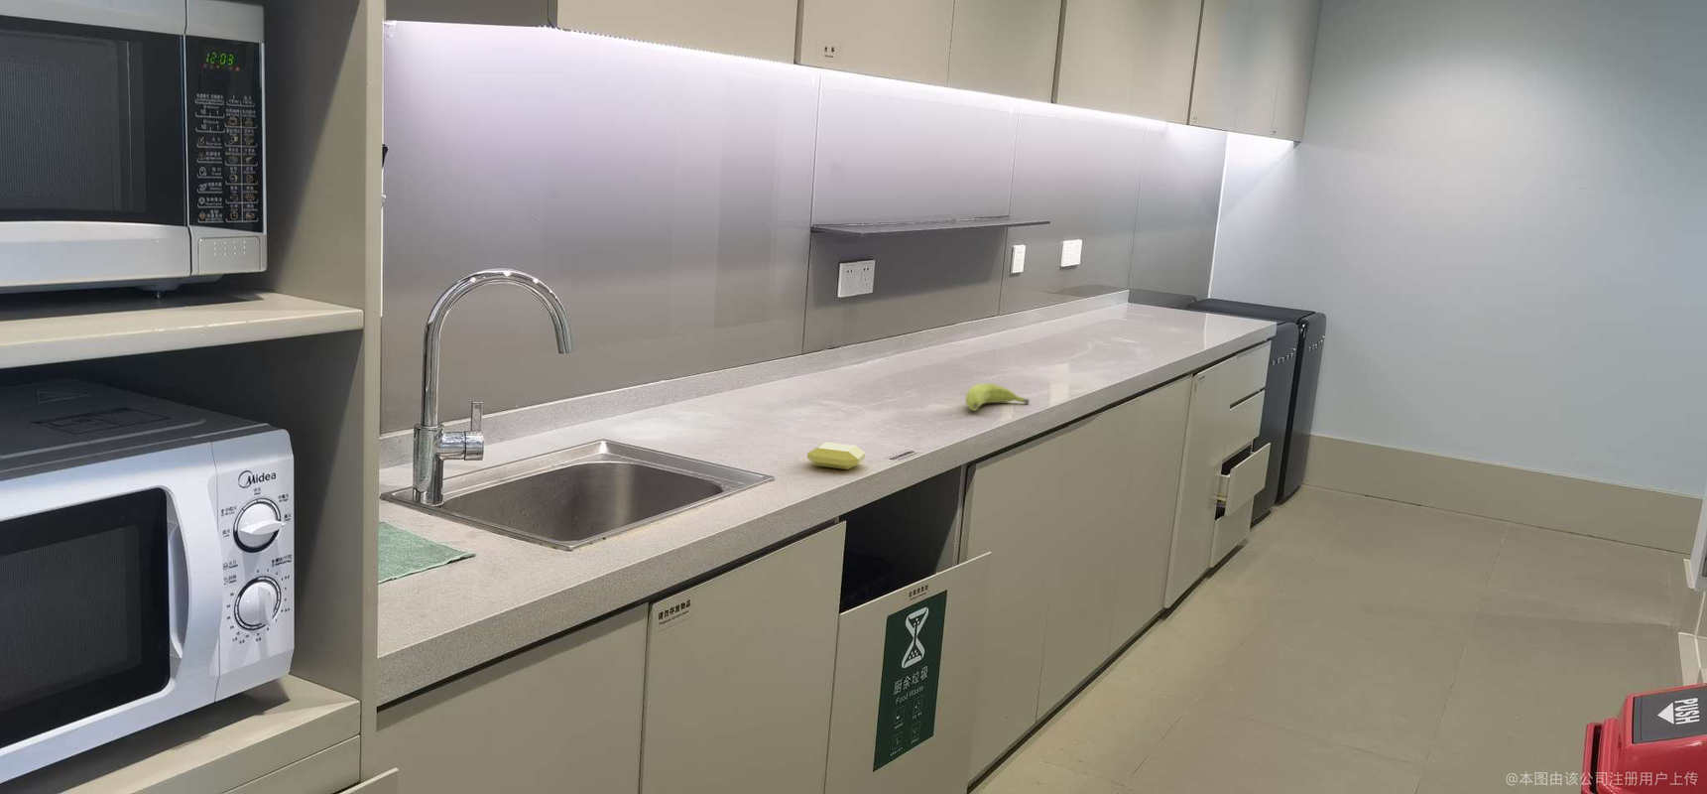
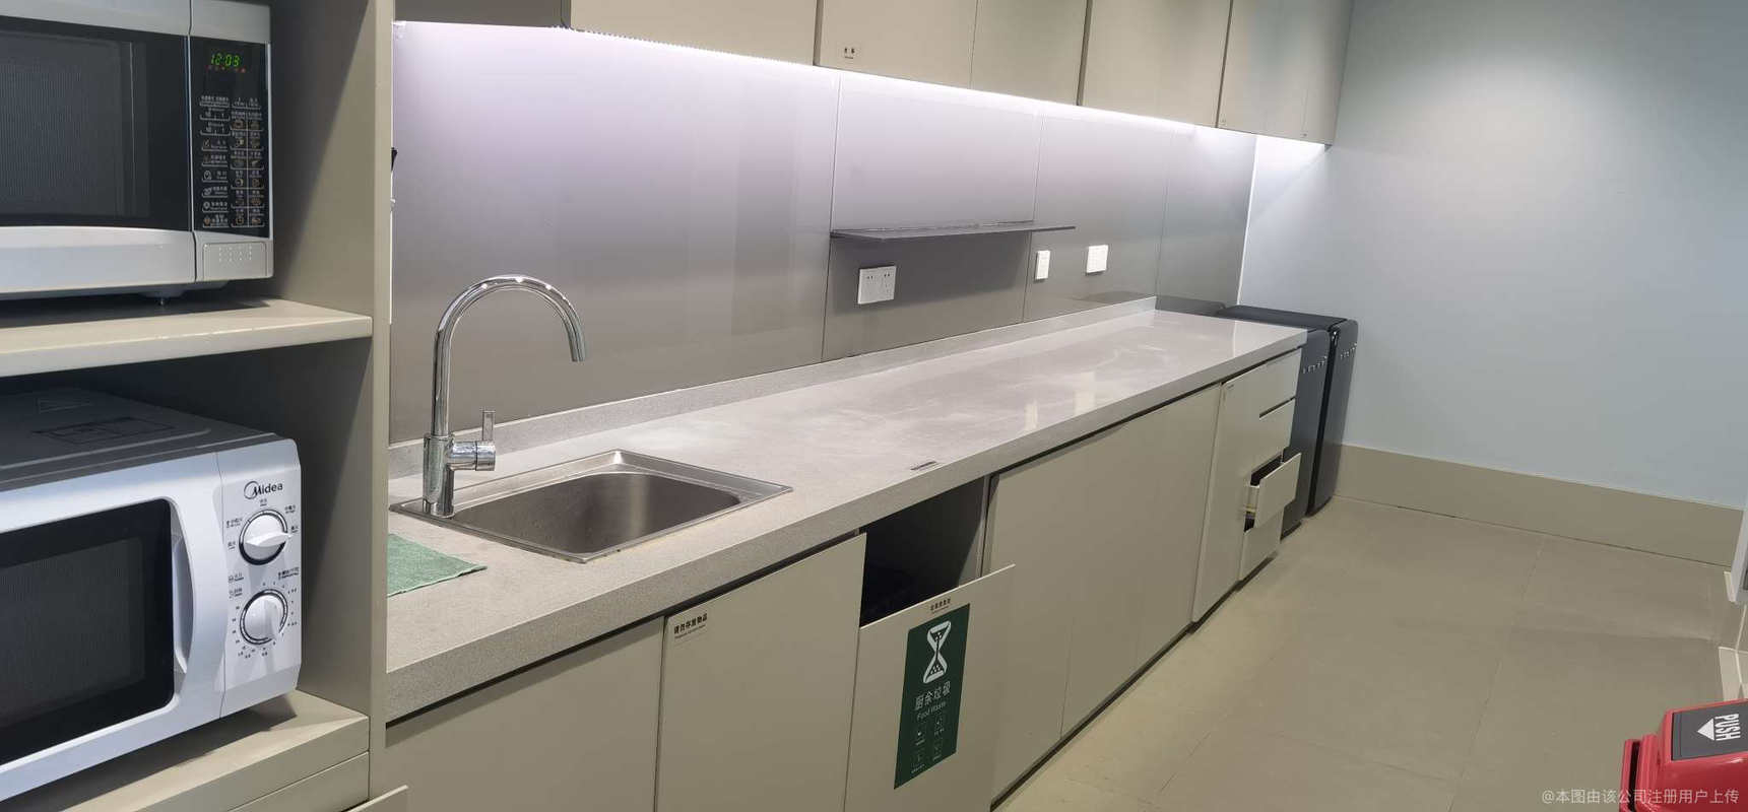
- soap bar [807,441,865,471]
- fruit [965,383,1031,412]
